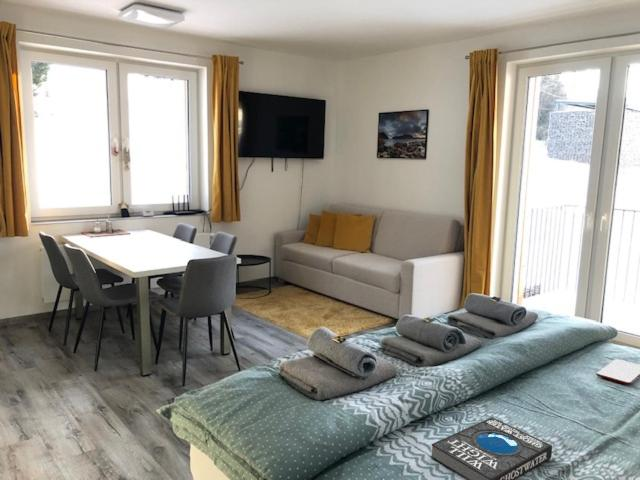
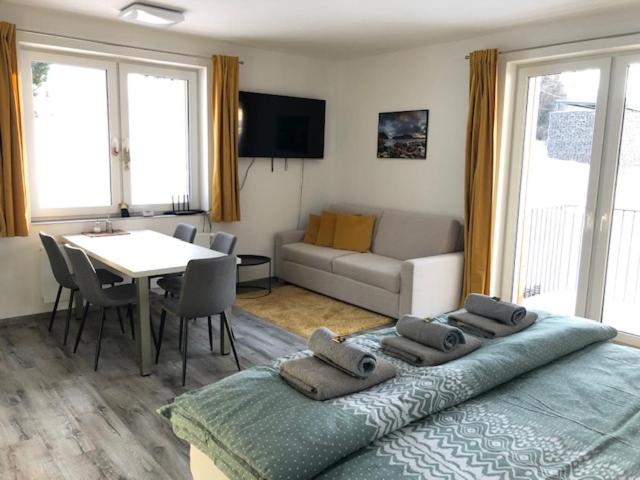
- book [430,416,553,480]
- smartphone [595,358,640,386]
